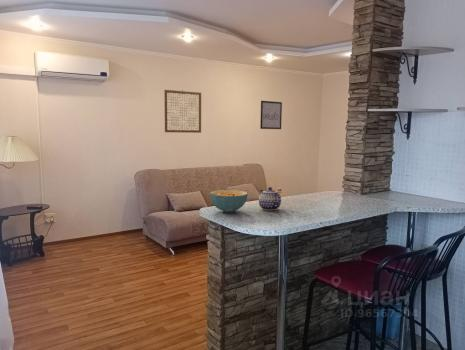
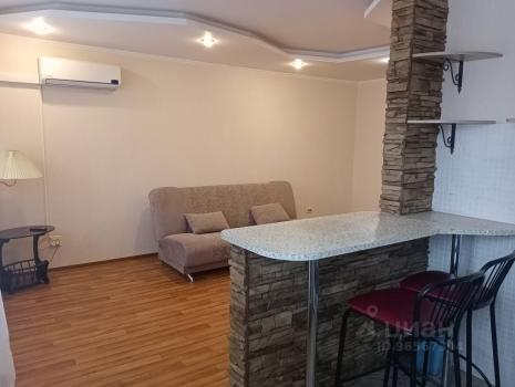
- wall art [259,100,283,130]
- wall art [163,89,202,134]
- cereal bowl [209,189,249,213]
- teapot [258,186,282,211]
